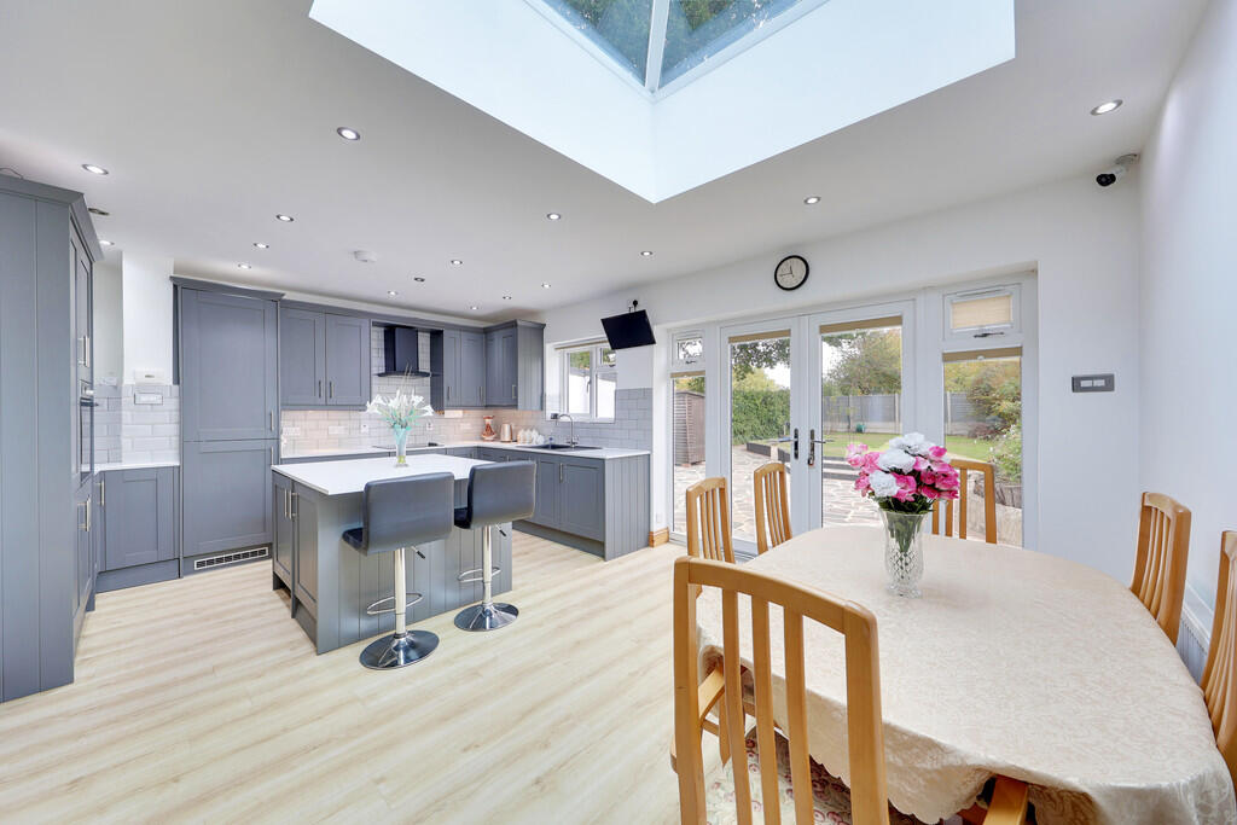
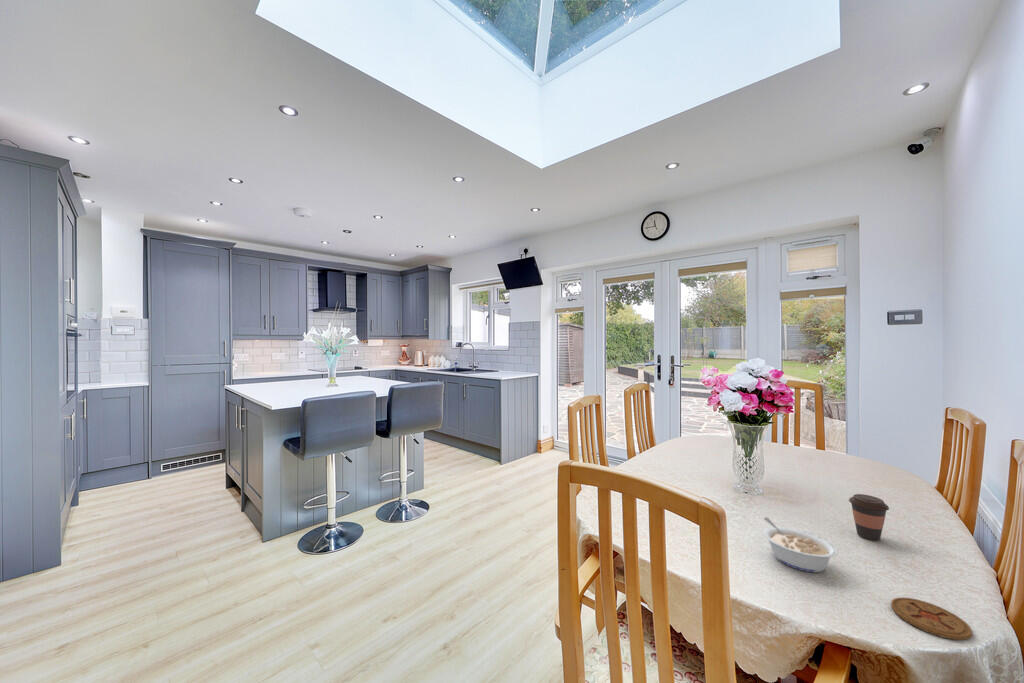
+ coaster [890,597,973,641]
+ legume [762,516,838,573]
+ coffee cup [848,493,890,542]
